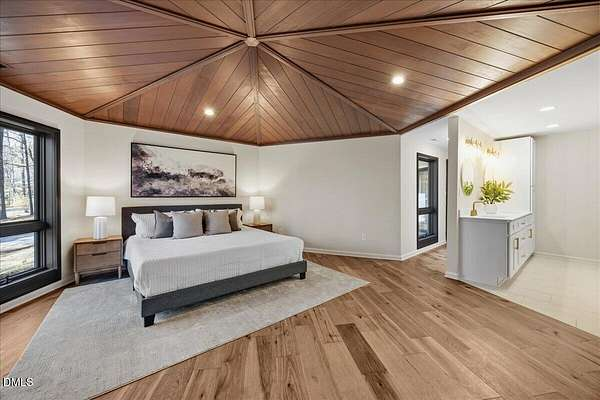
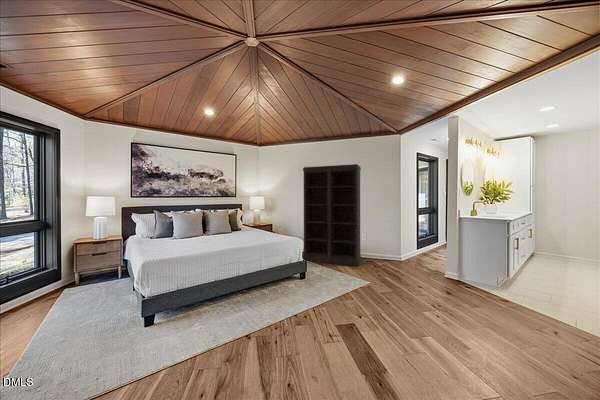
+ bookshelf [302,163,363,267]
